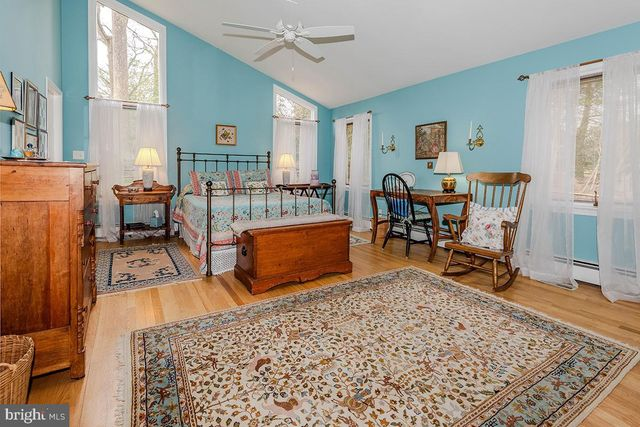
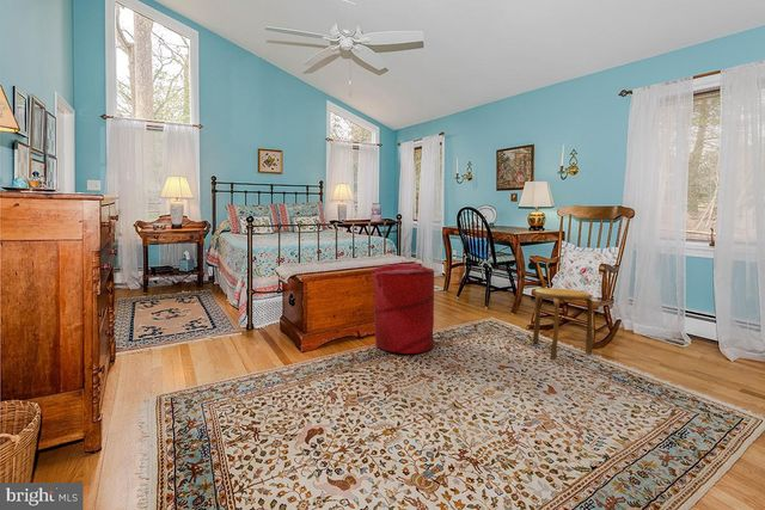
+ stool [532,287,594,361]
+ laundry hamper [371,263,435,355]
